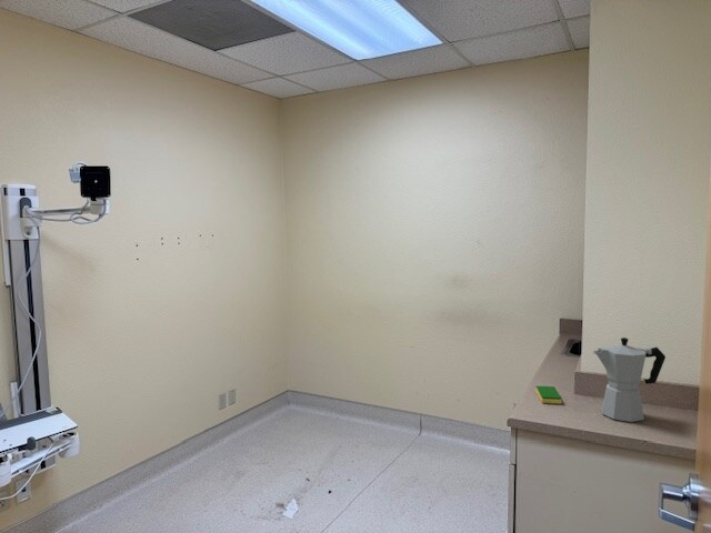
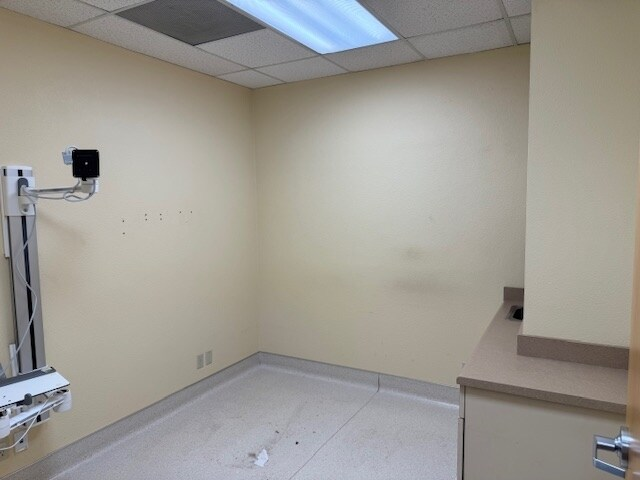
- dish sponge [535,385,562,405]
- moka pot [592,336,667,423]
